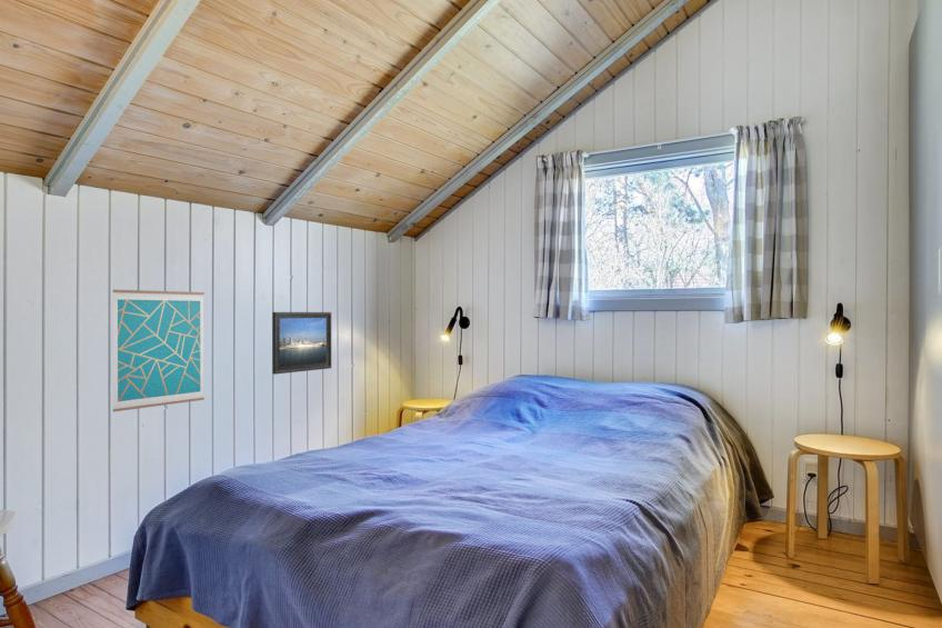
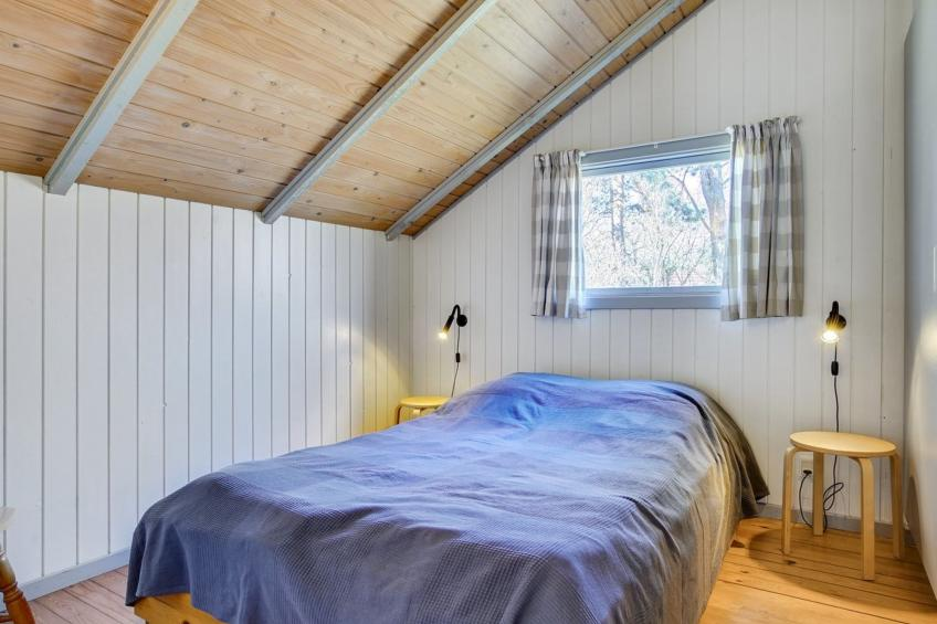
- wall art [112,289,206,412]
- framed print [271,311,332,376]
